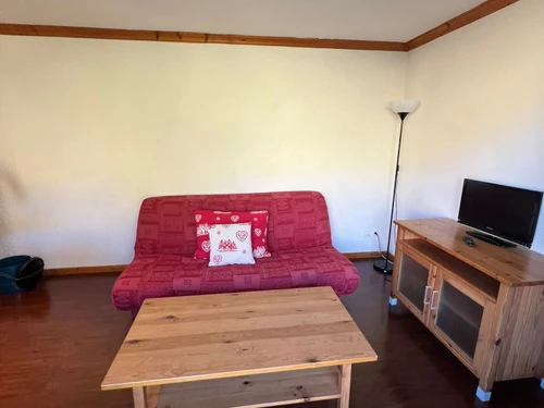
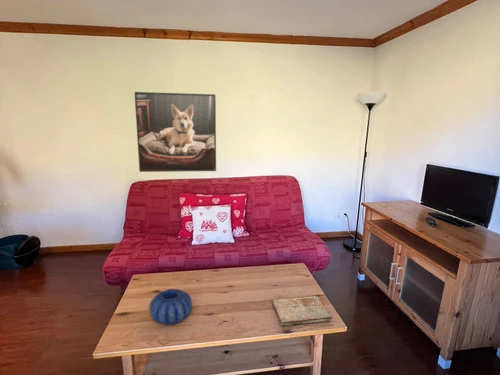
+ decorative bowl [148,288,193,326]
+ book [271,295,333,328]
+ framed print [133,91,217,173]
